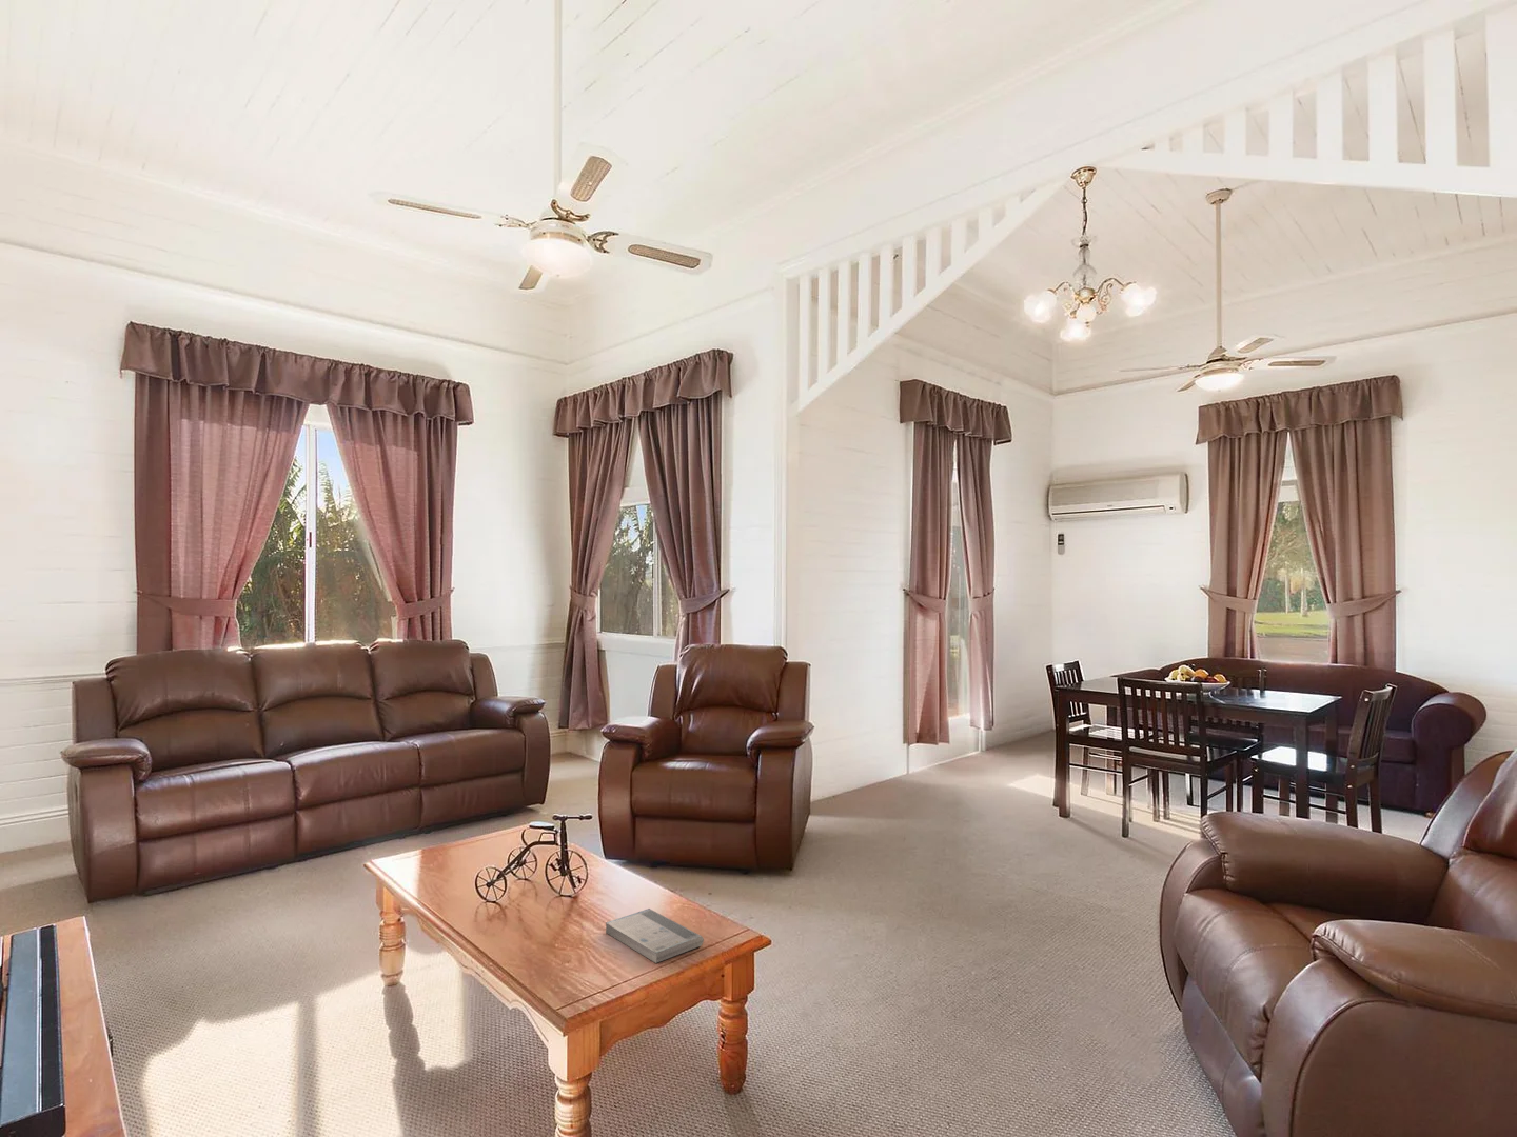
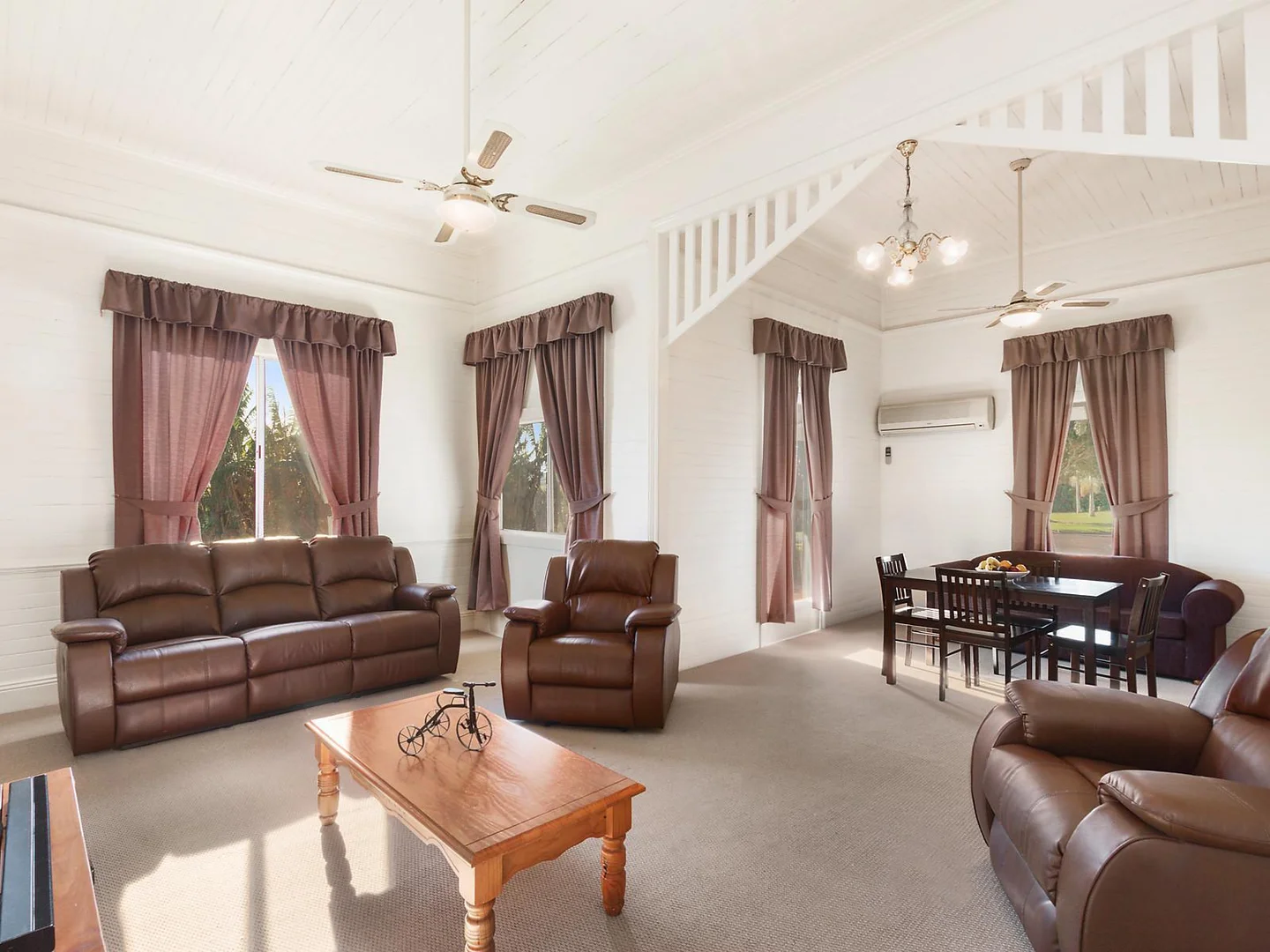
- book [604,908,705,964]
